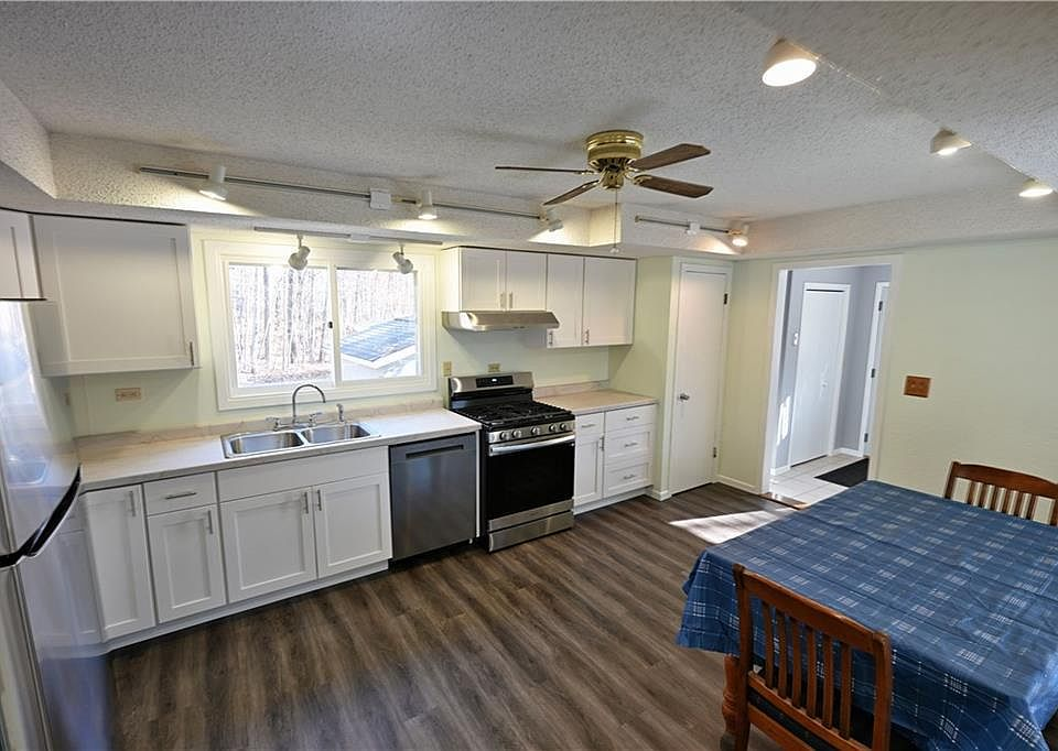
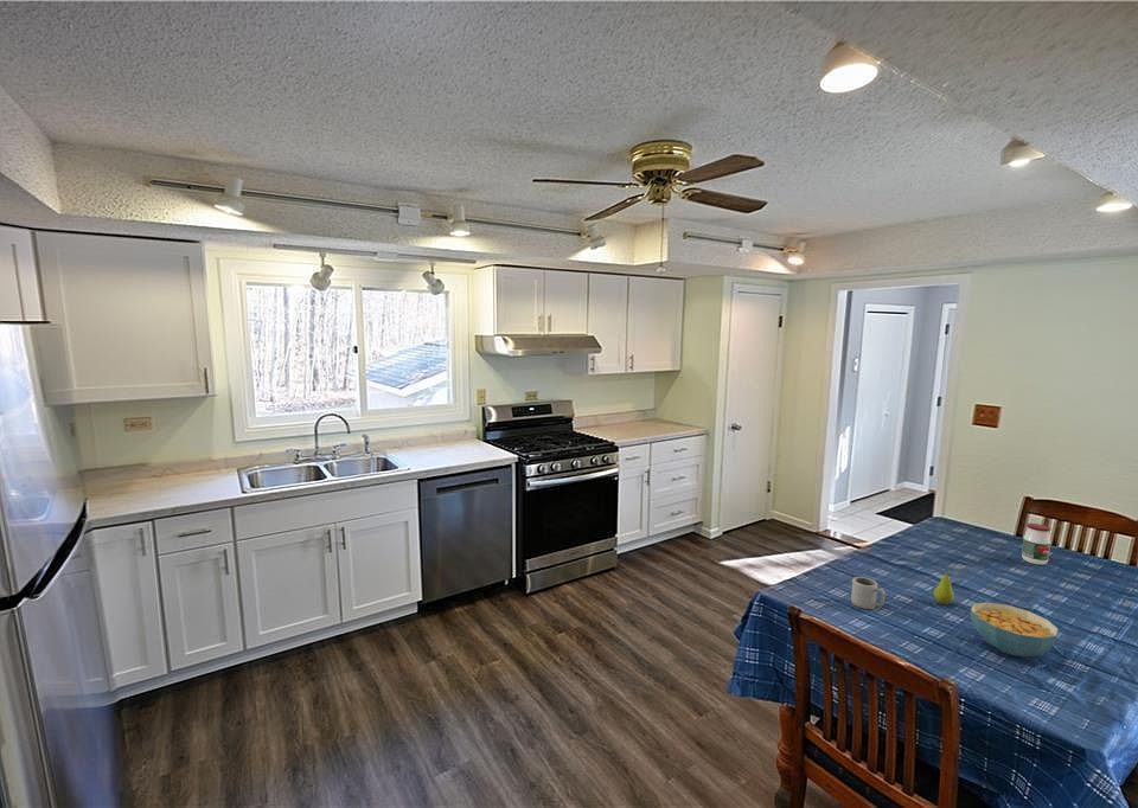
+ jar [1021,522,1051,566]
+ cereal bowl [970,601,1060,658]
+ cup [850,576,887,610]
+ fruit [933,567,955,605]
